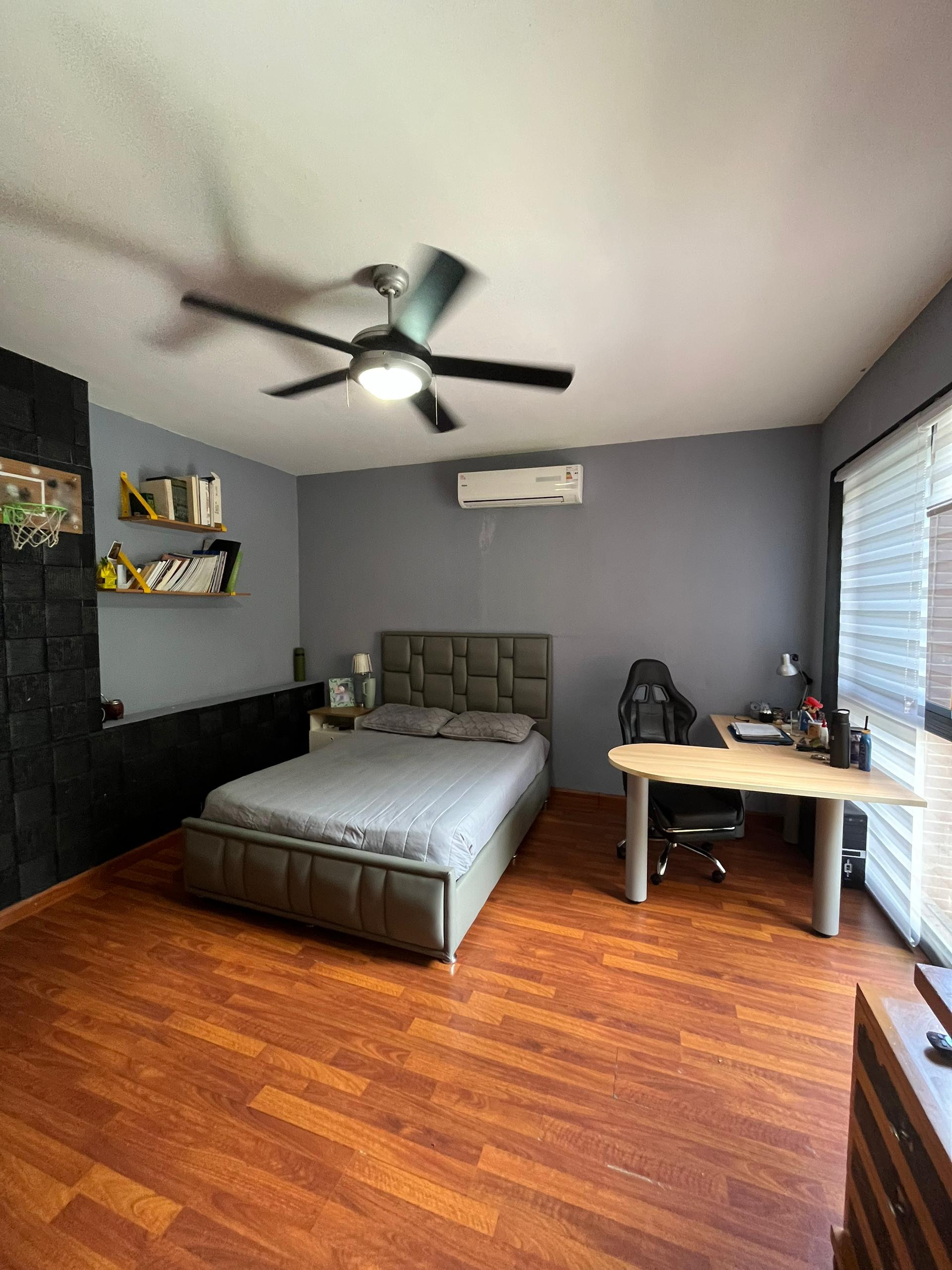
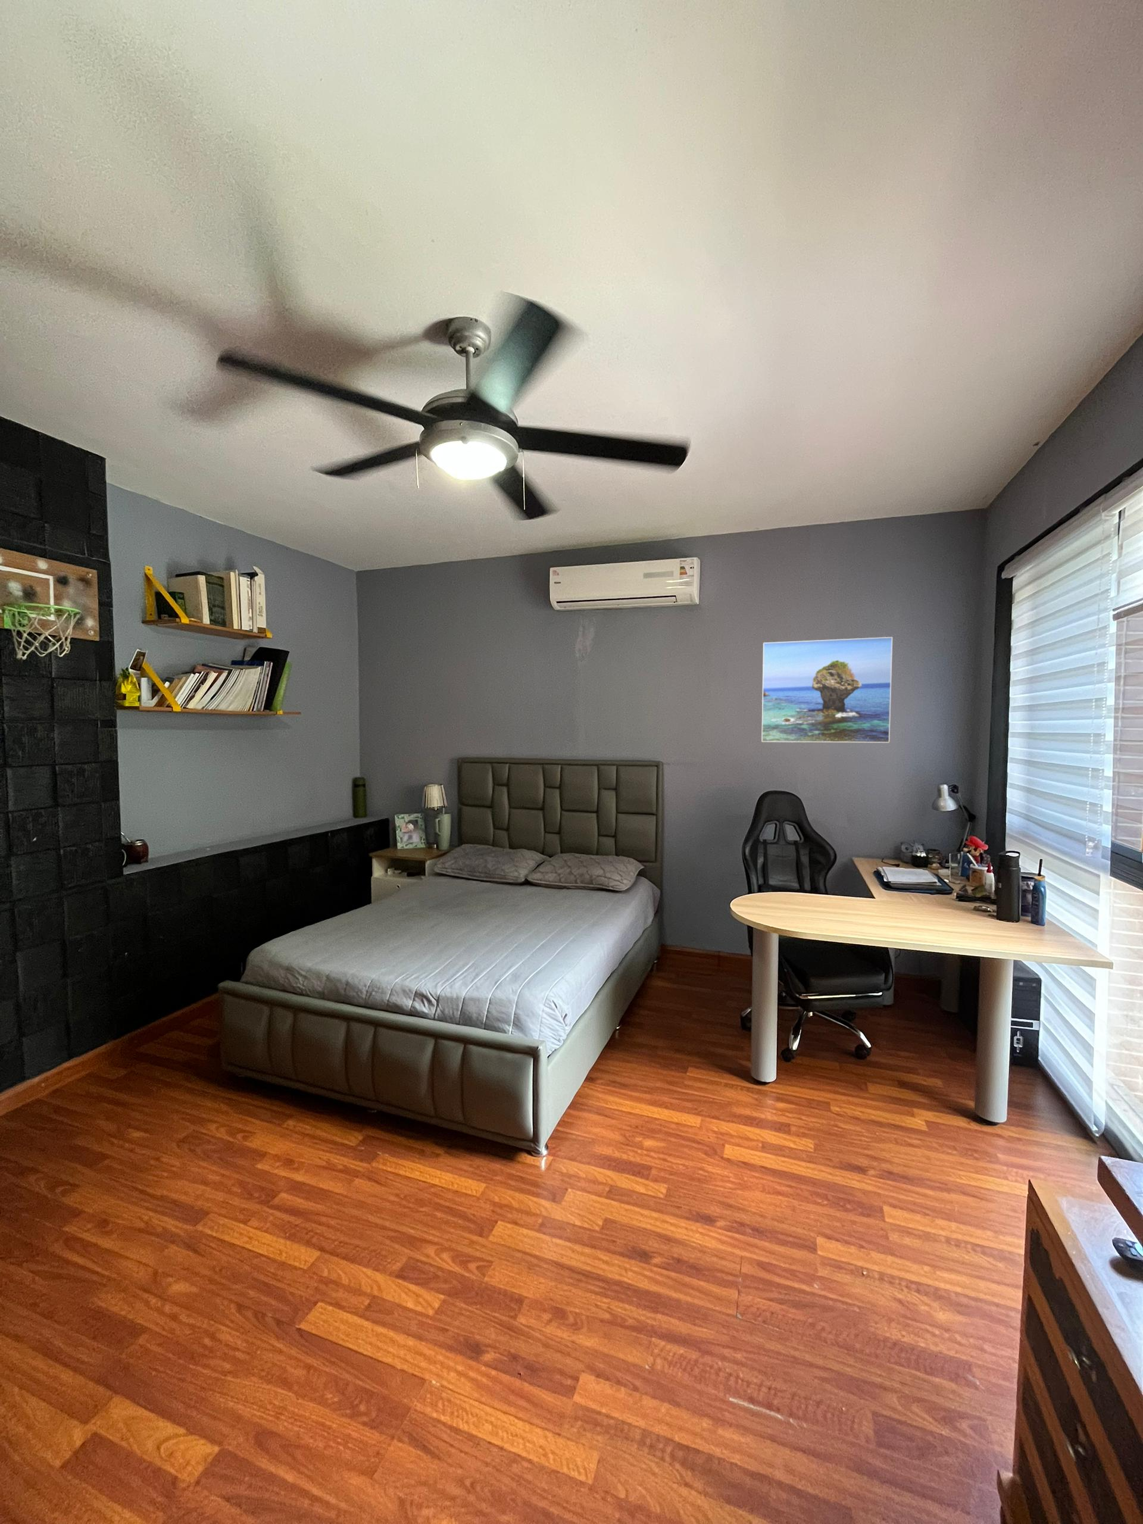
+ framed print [761,636,893,744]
